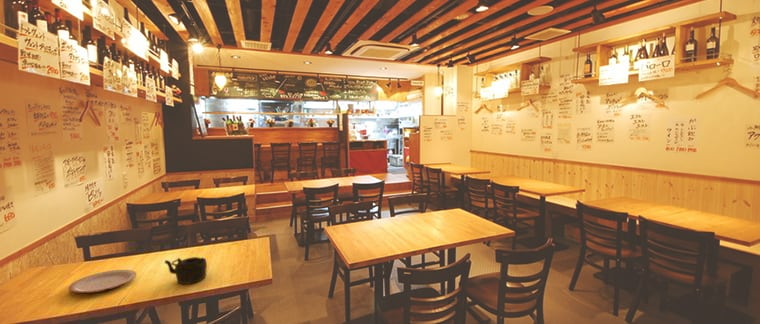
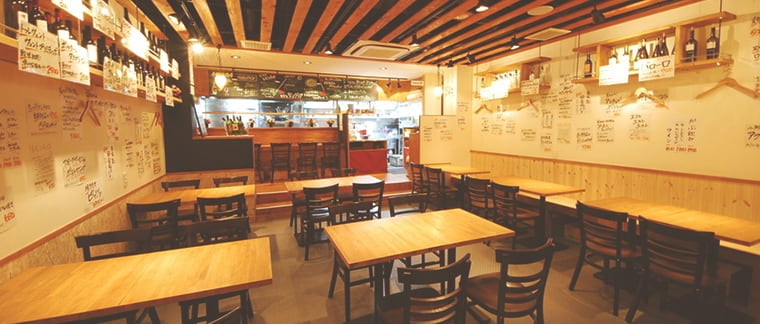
- teapot [164,256,208,285]
- plate [68,269,137,294]
